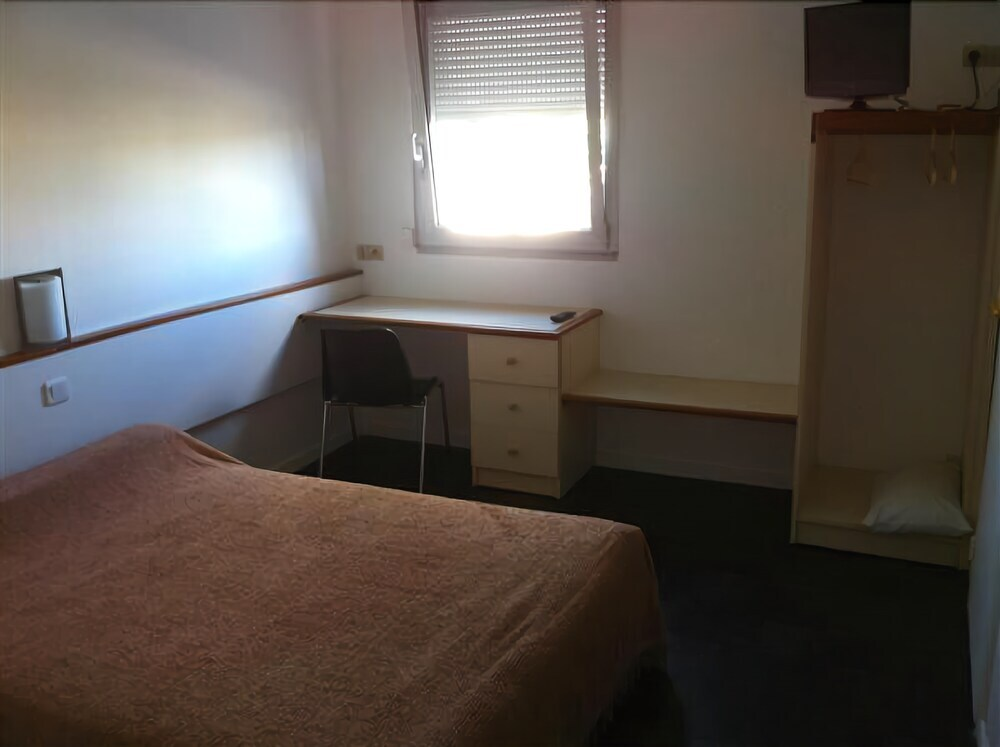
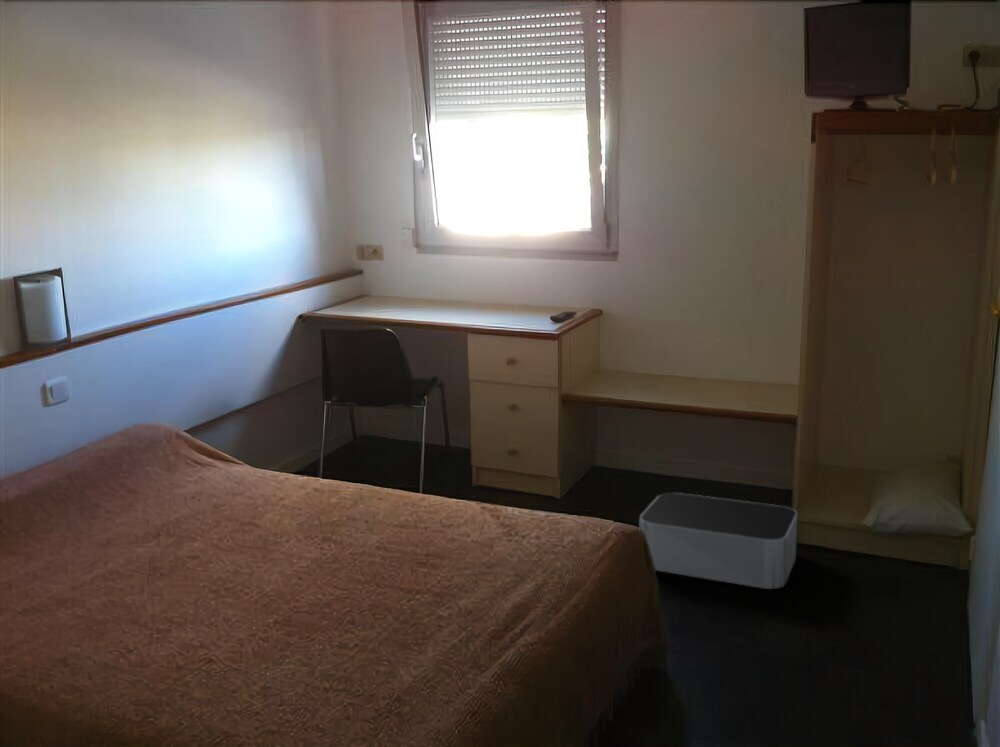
+ storage bin [639,492,798,590]
